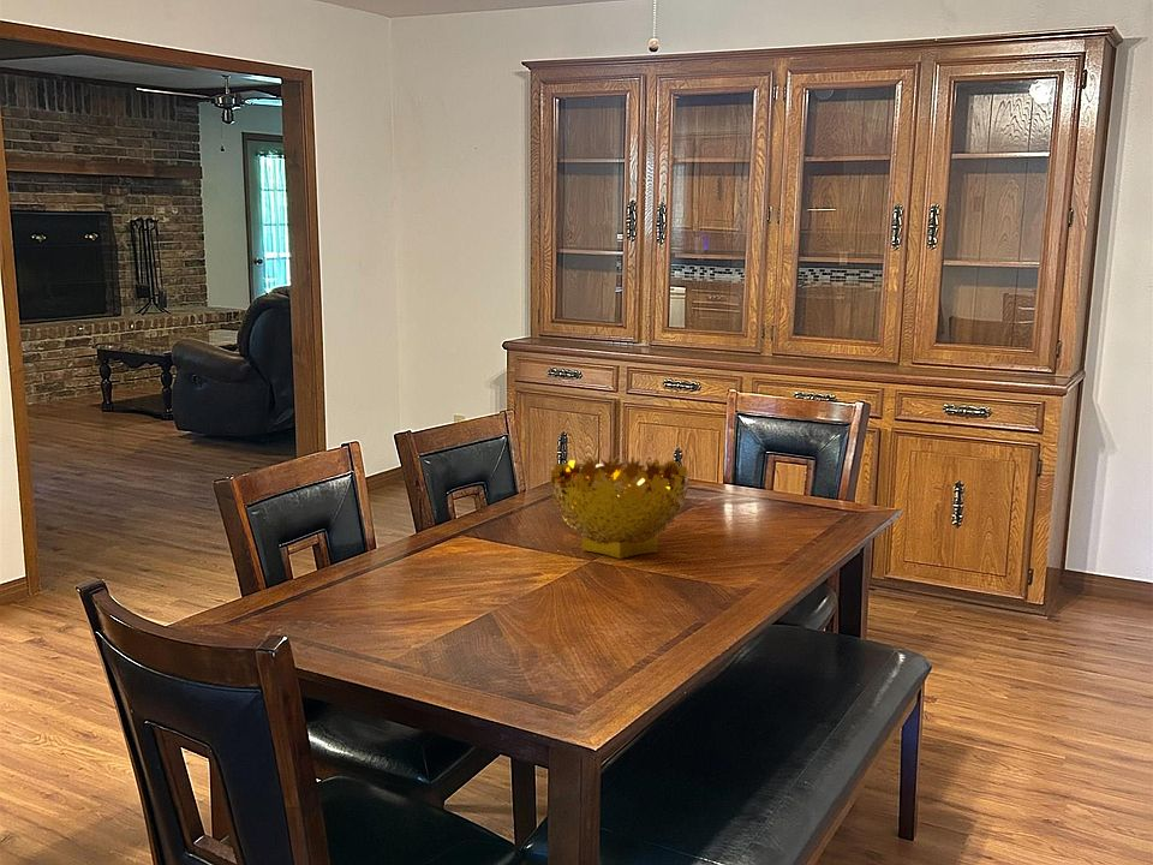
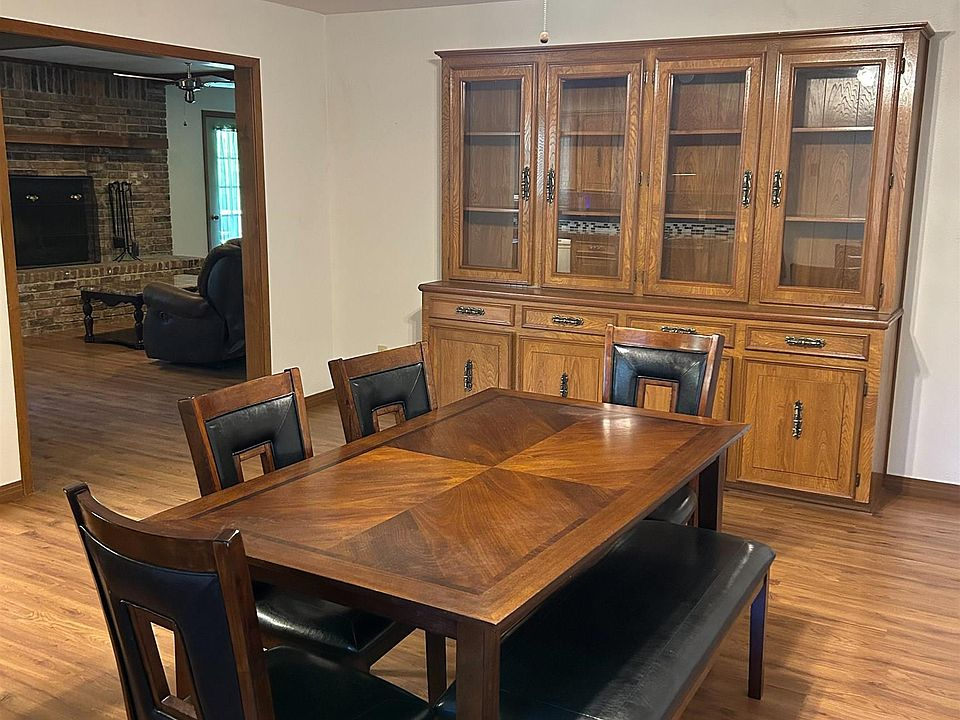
- decorative bowl [549,454,689,560]
